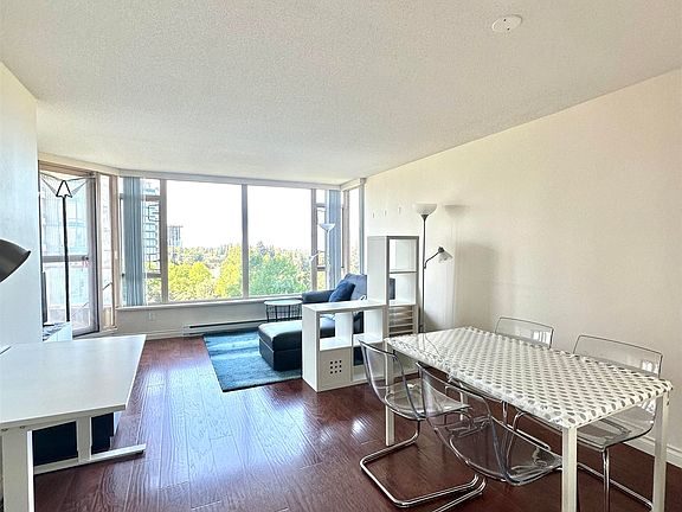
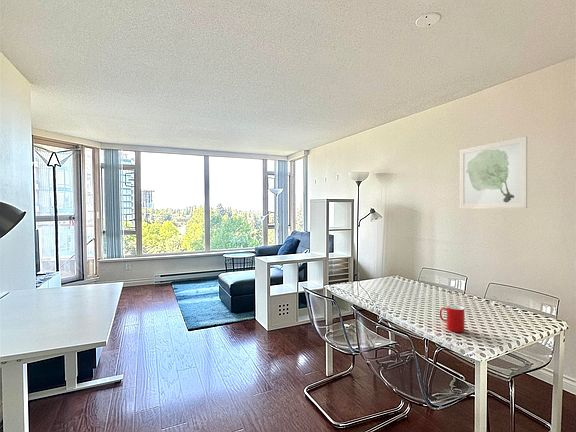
+ cup [439,304,465,333]
+ wall art [459,136,528,210]
